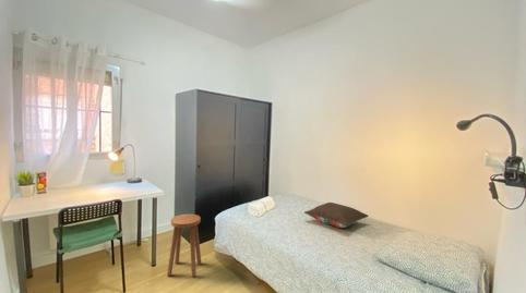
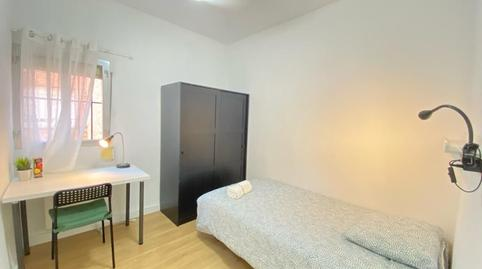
- pillow [303,202,369,229]
- stool [166,213,202,278]
